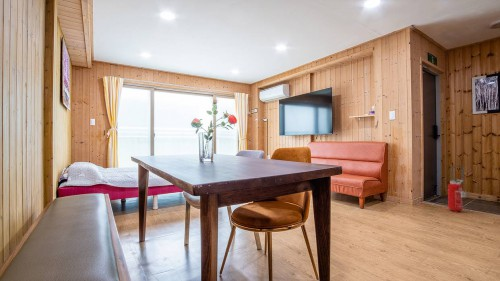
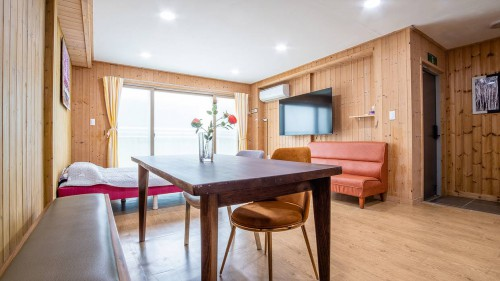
- fire extinguisher [447,164,468,213]
